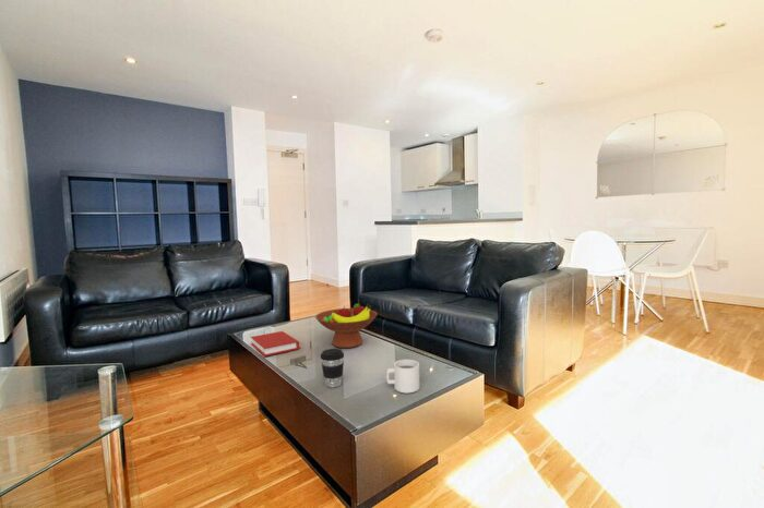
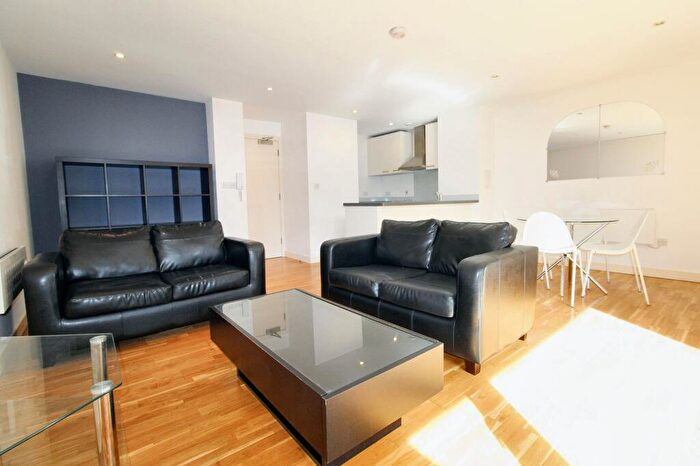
- mug [385,359,420,394]
- coffee cup [320,348,345,388]
- fruit bowl [314,302,379,349]
- book [250,330,300,358]
